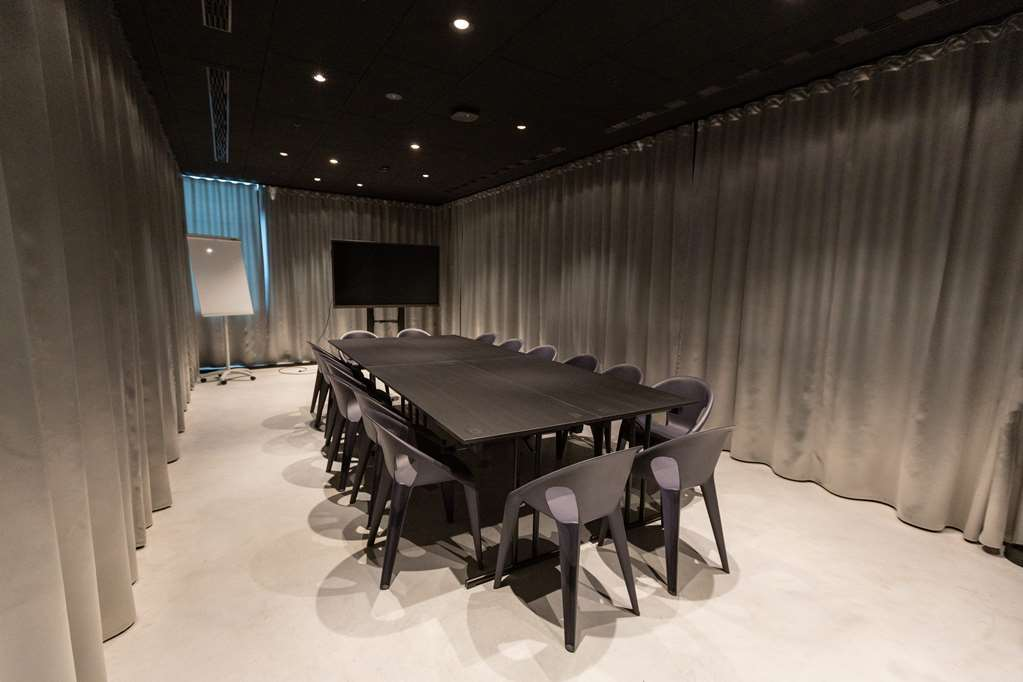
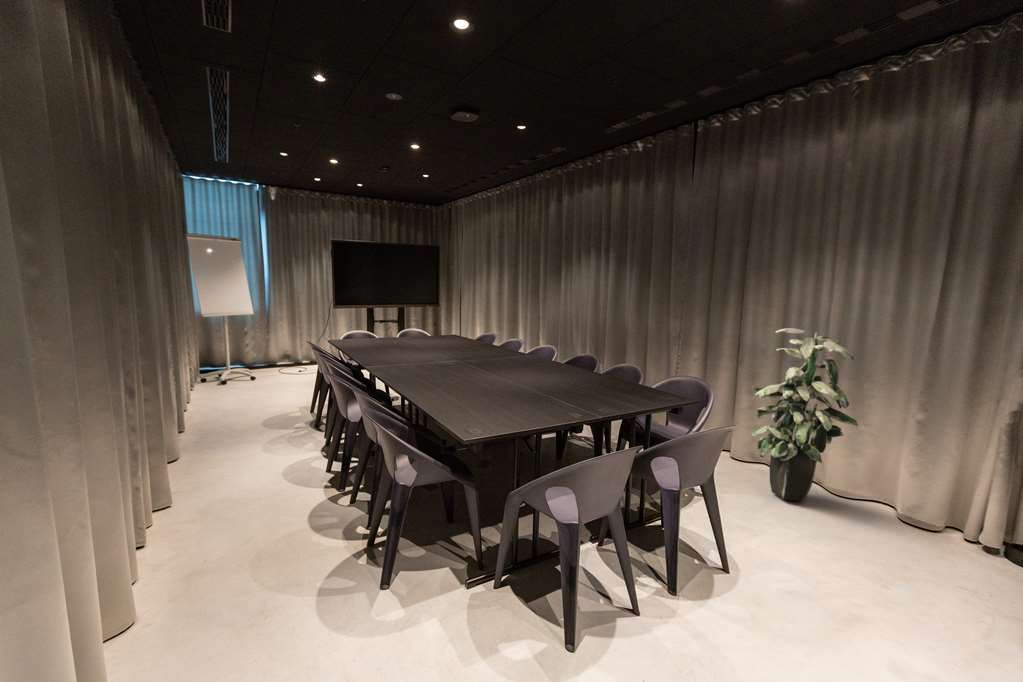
+ indoor plant [750,327,859,503]
